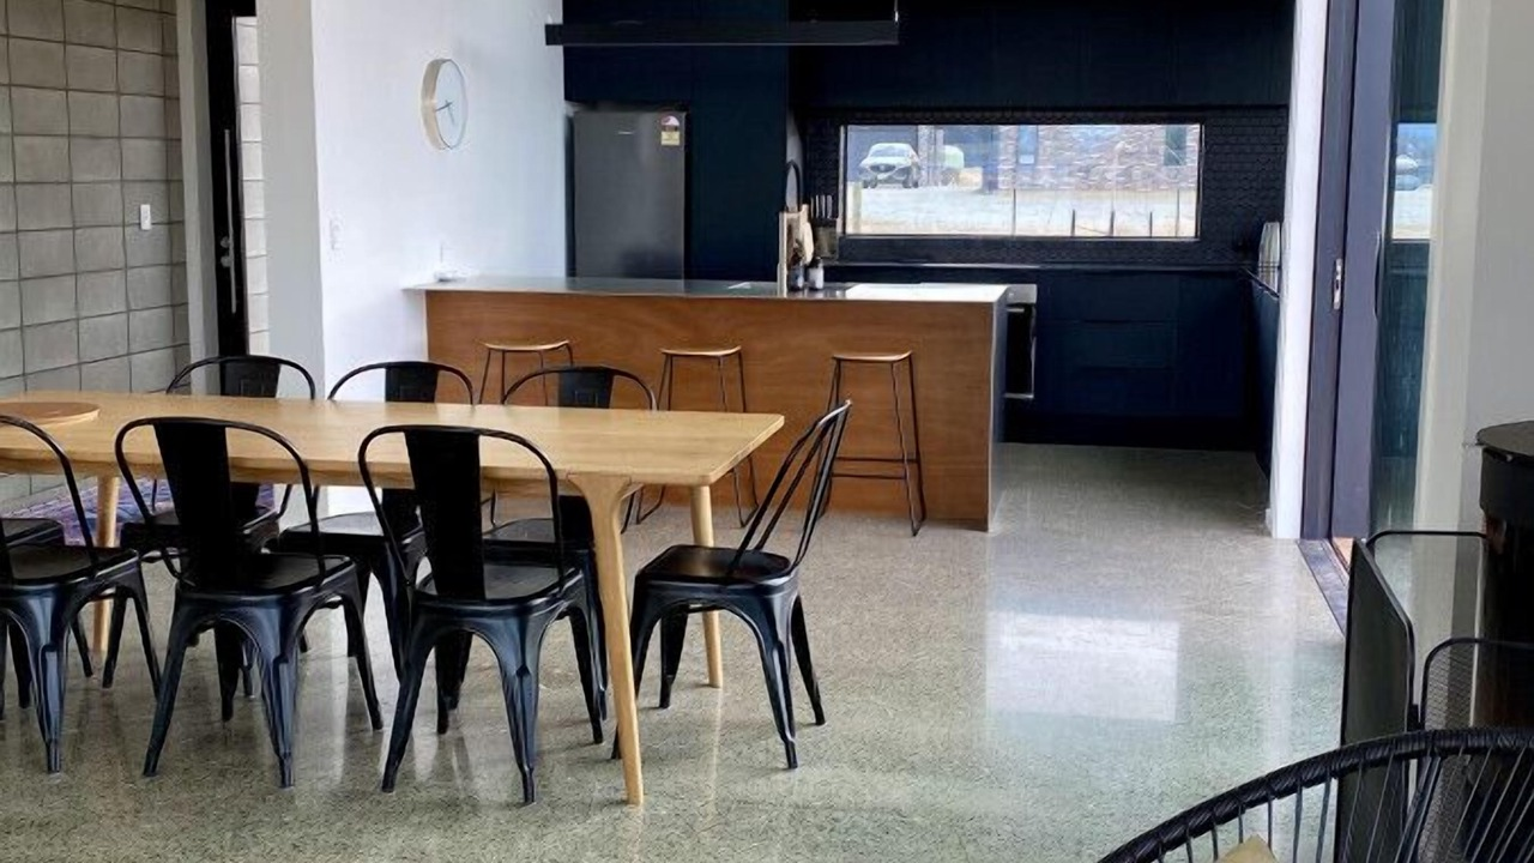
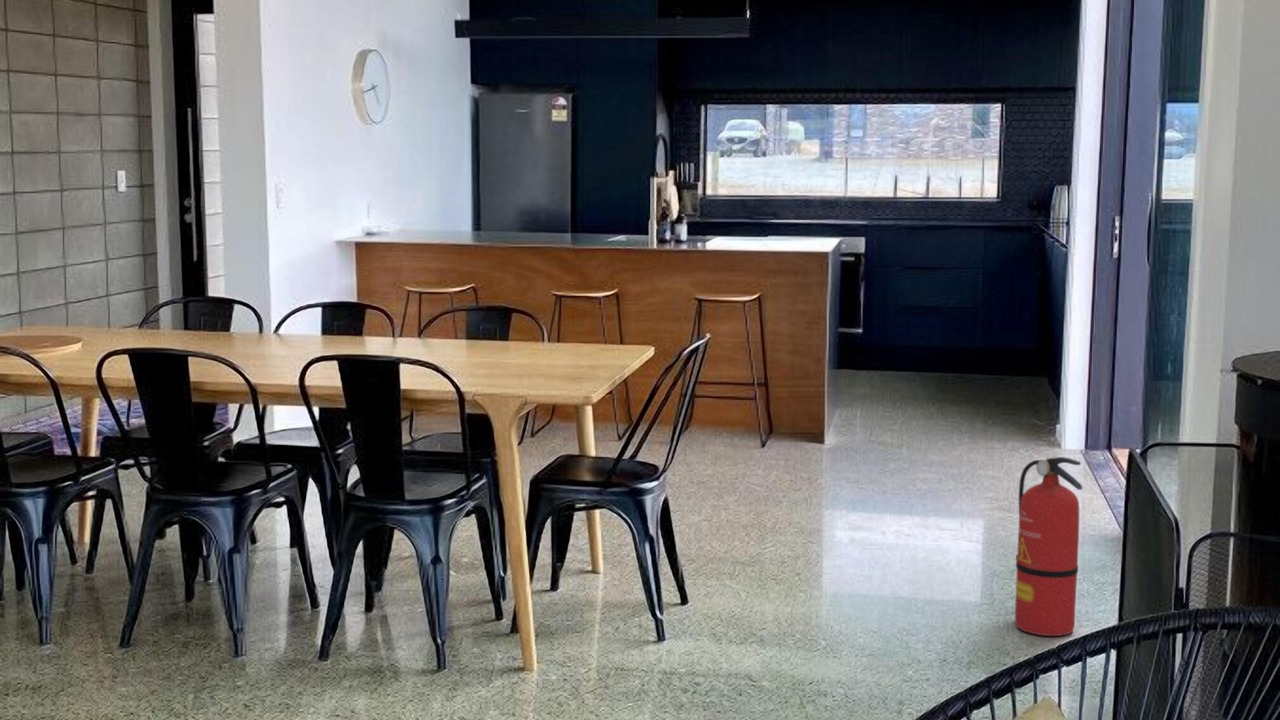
+ fire extinguisher [1014,456,1084,637]
